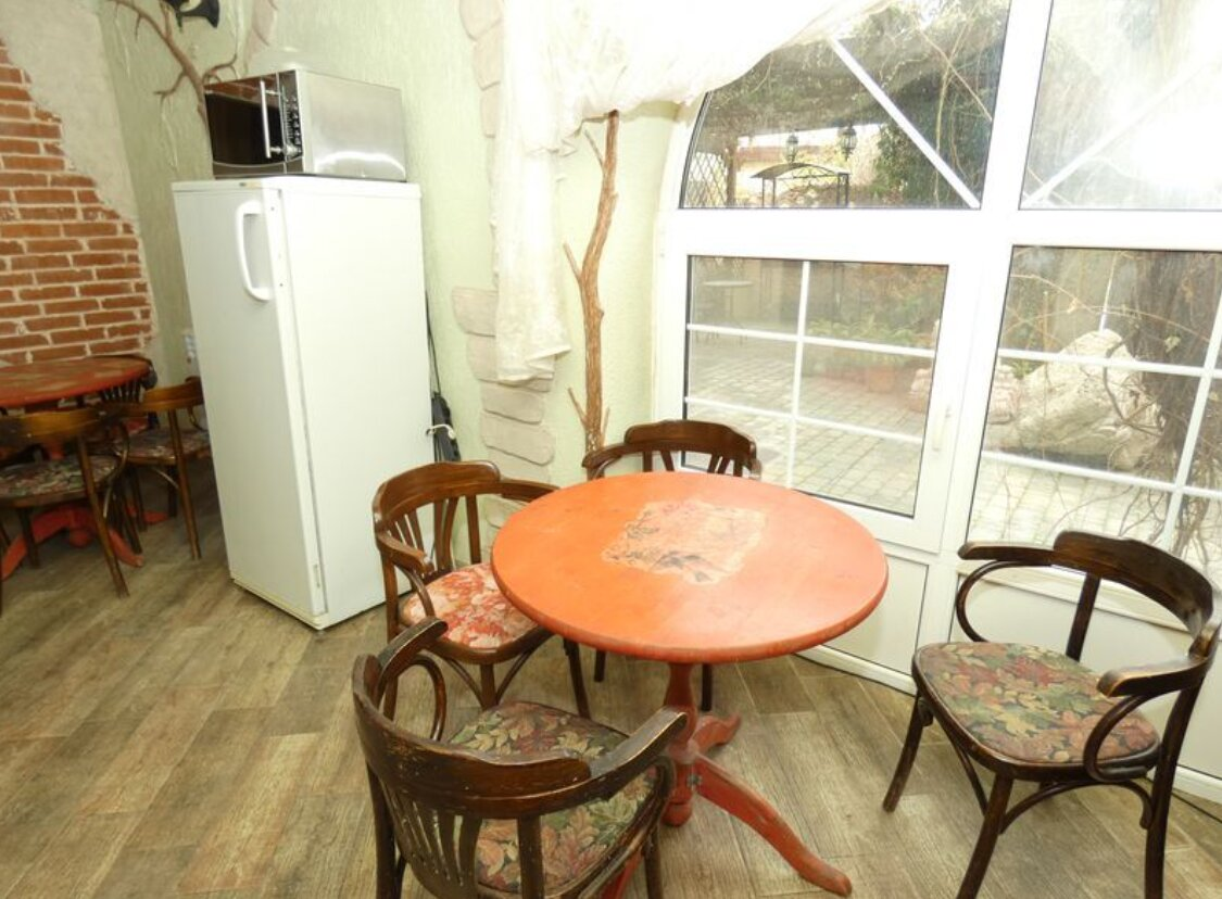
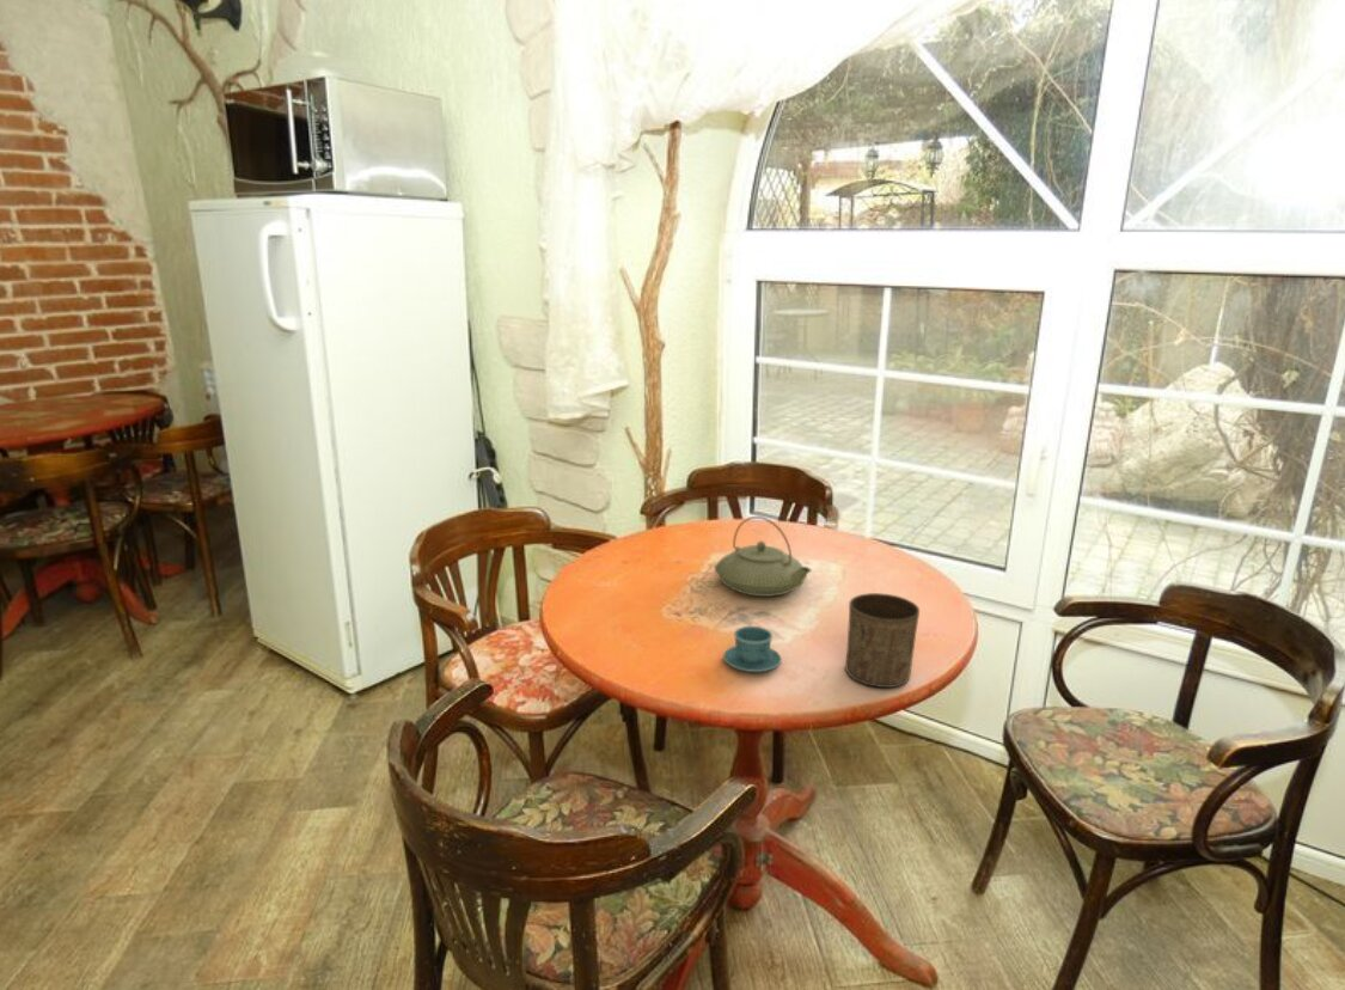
+ cup [844,592,921,689]
+ teapot [714,515,813,598]
+ teacup [722,625,782,673]
